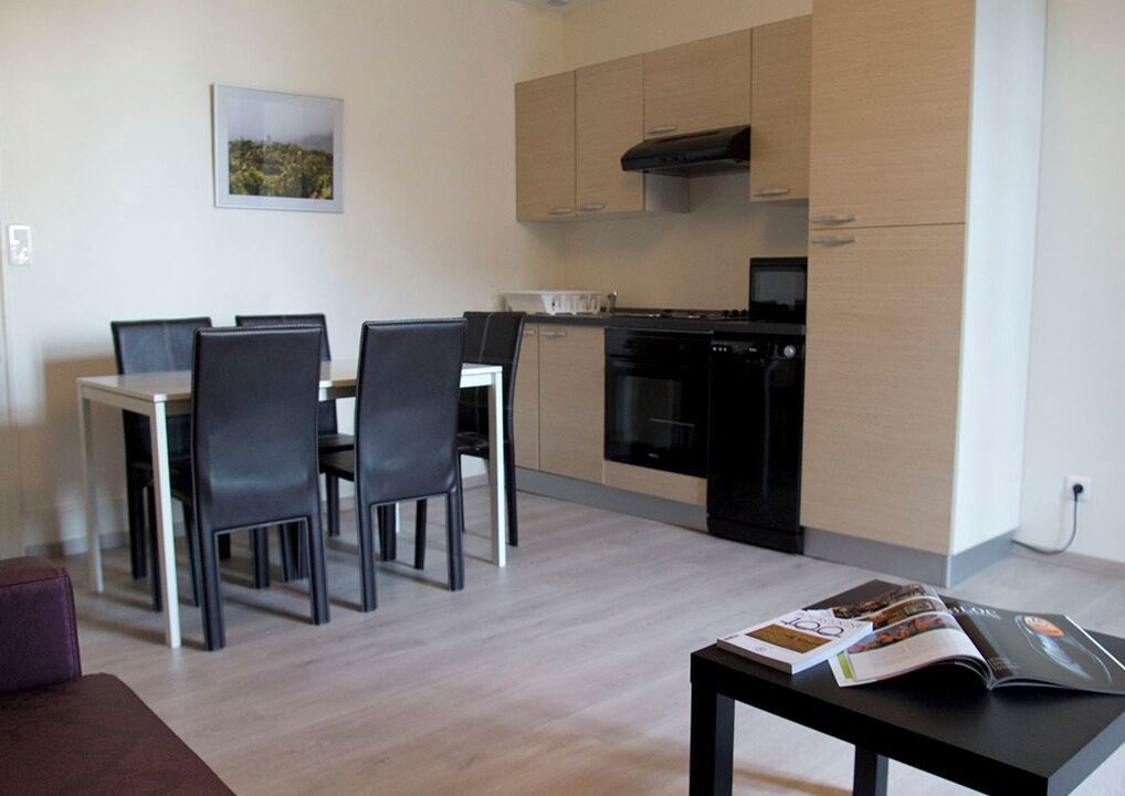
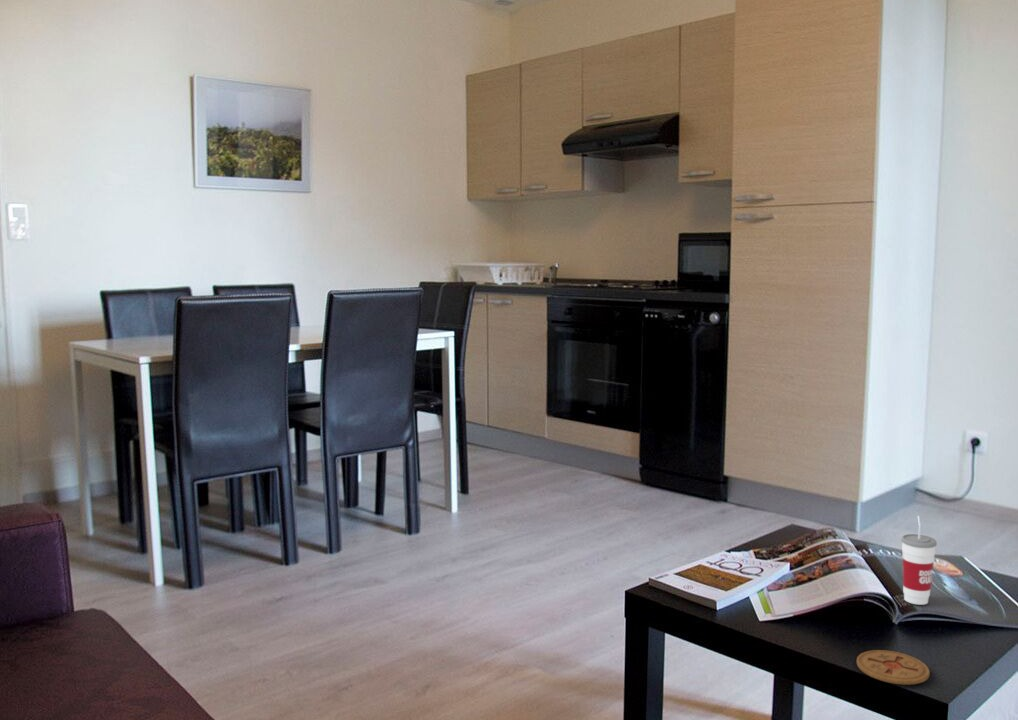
+ coaster [856,649,931,686]
+ cup [901,515,938,606]
